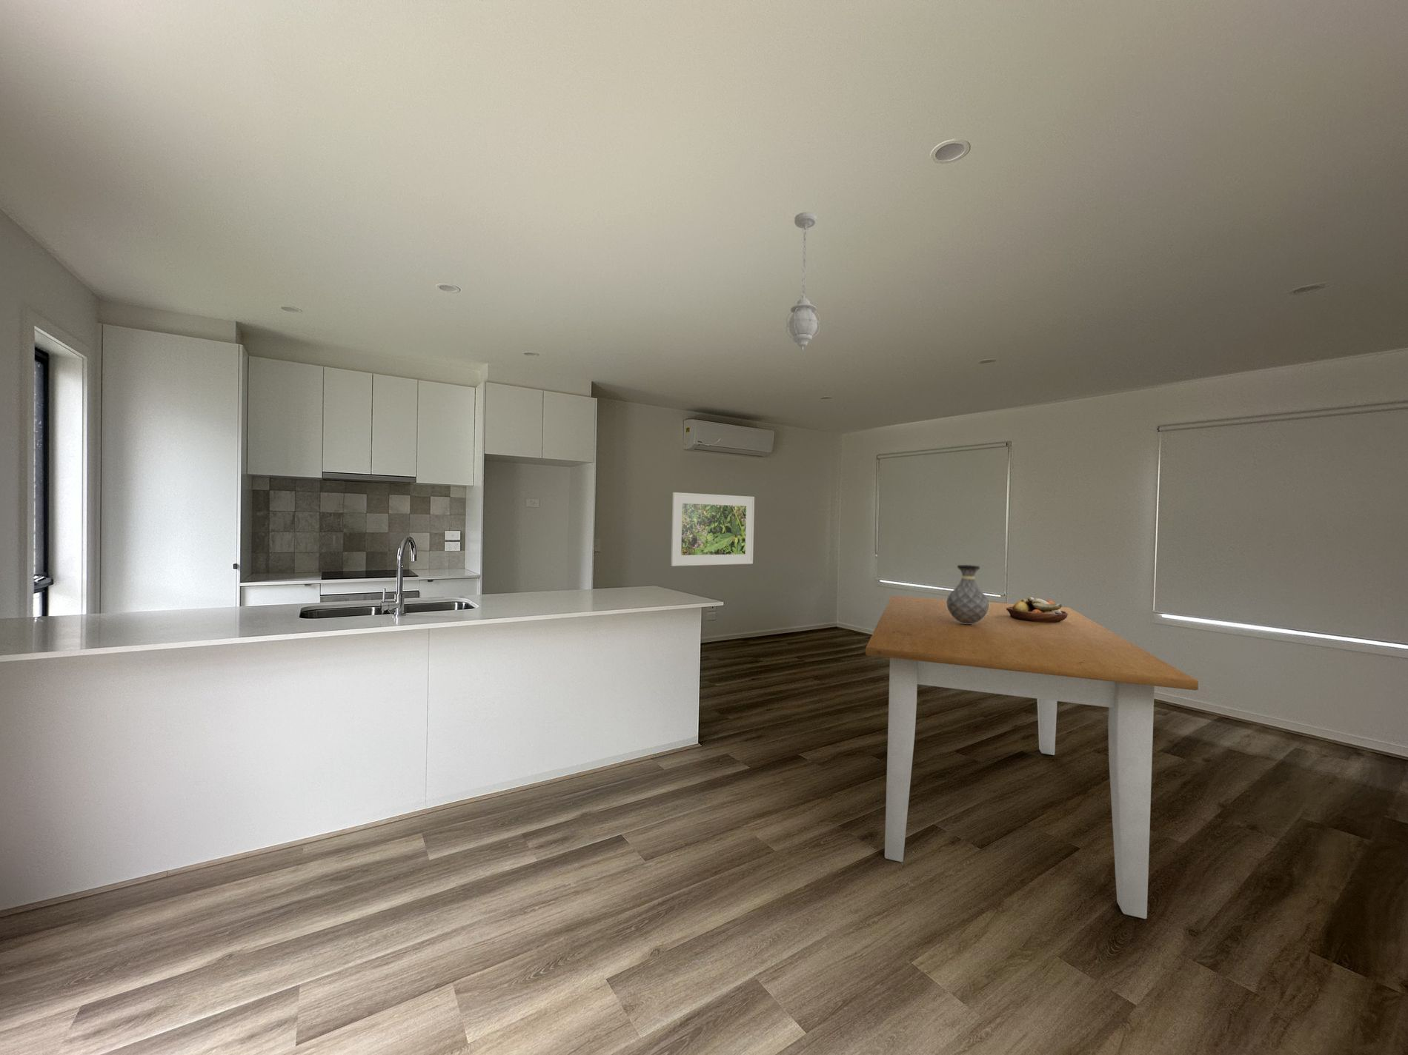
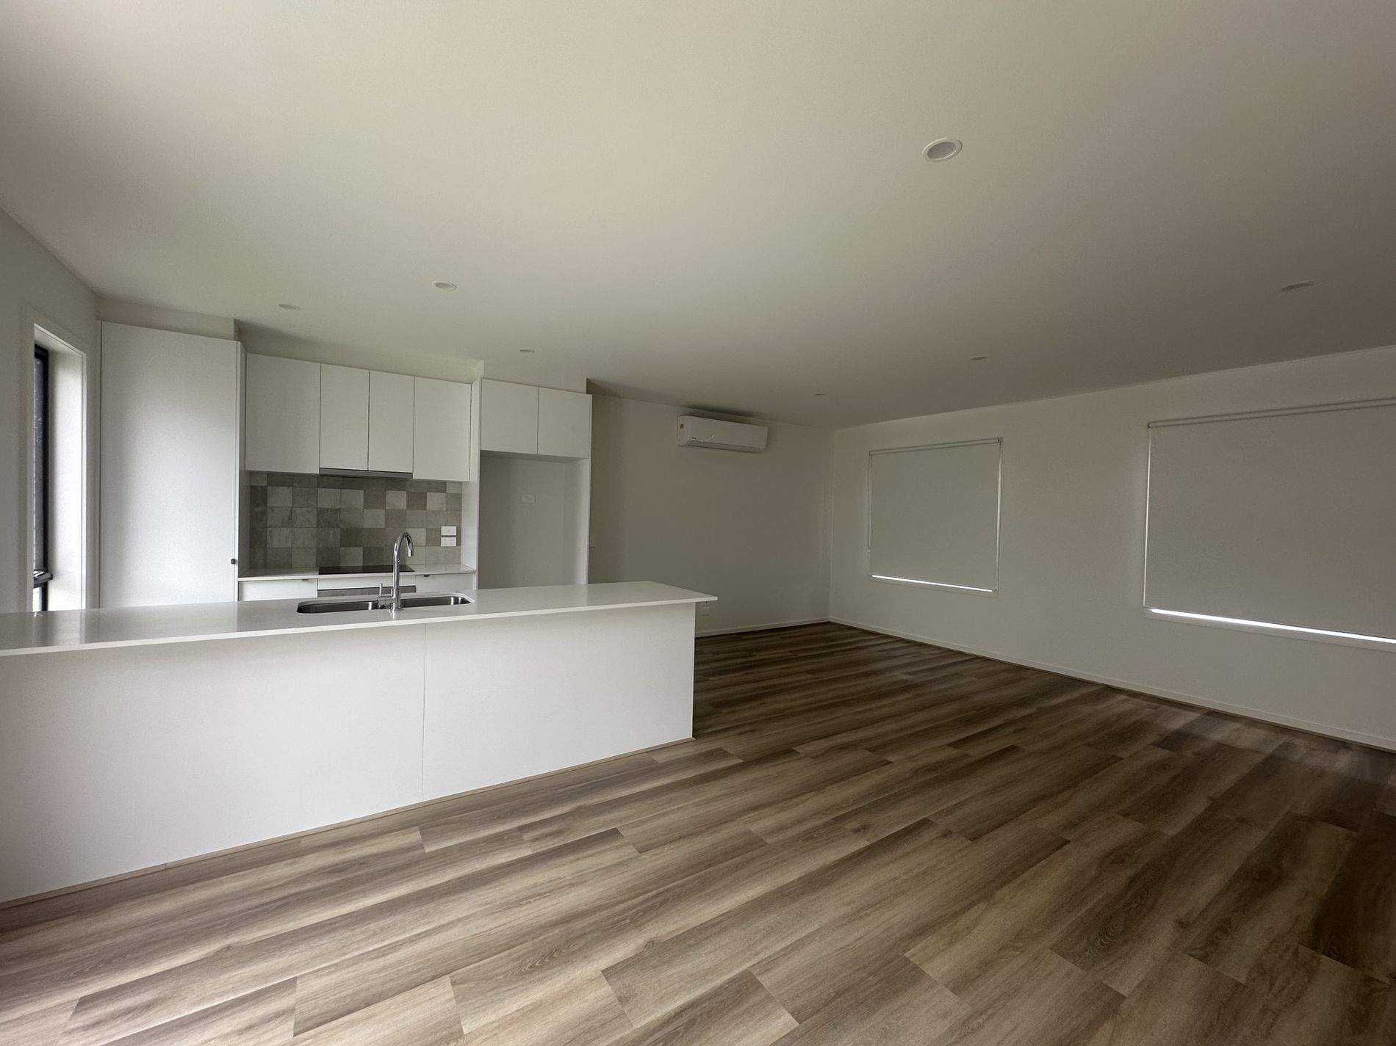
- vase [947,564,989,624]
- table [865,595,1200,920]
- pendant light [786,212,822,351]
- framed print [671,492,755,567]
- fruit bowl [1007,596,1068,623]
